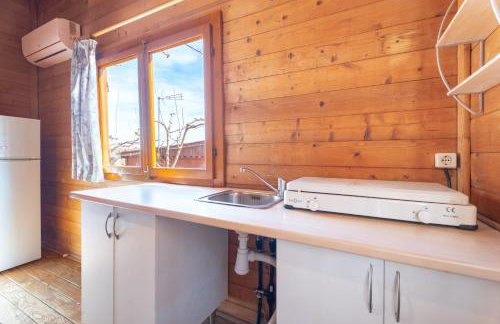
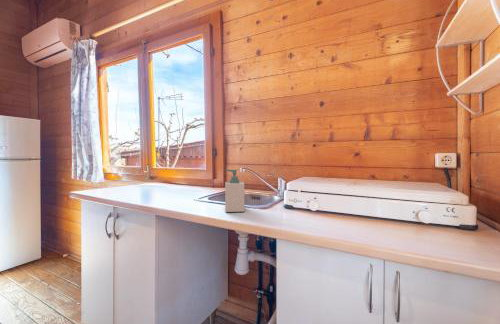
+ soap bottle [224,168,245,213]
